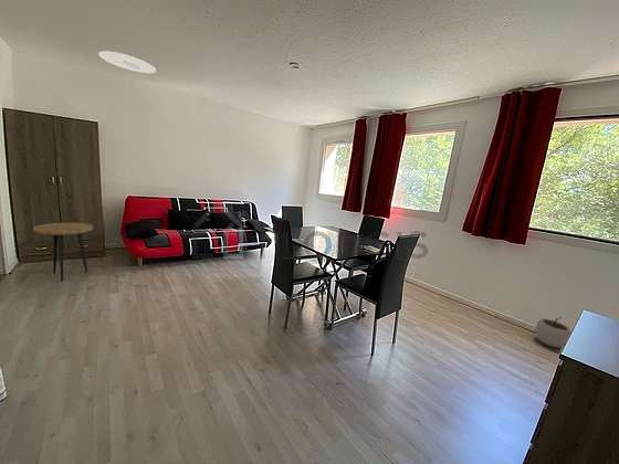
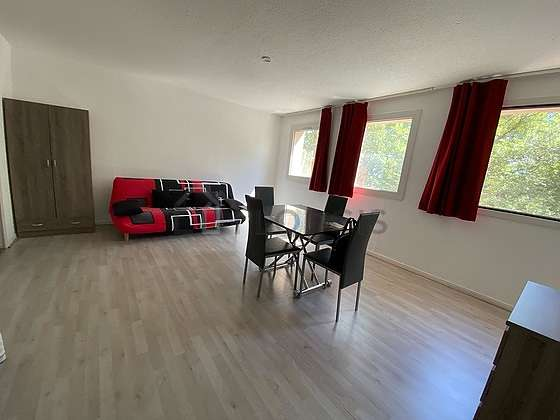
- plant pot [534,316,571,348]
- side table [32,222,94,283]
- ceiling light [98,50,157,74]
